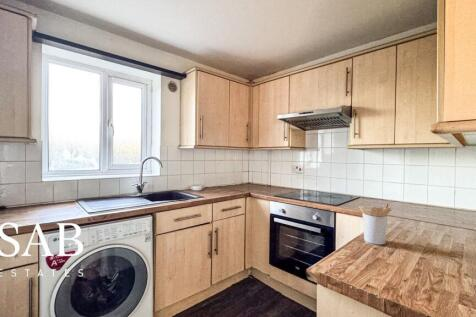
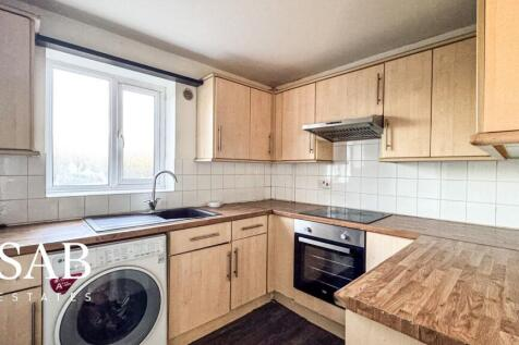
- utensil holder [358,202,392,246]
